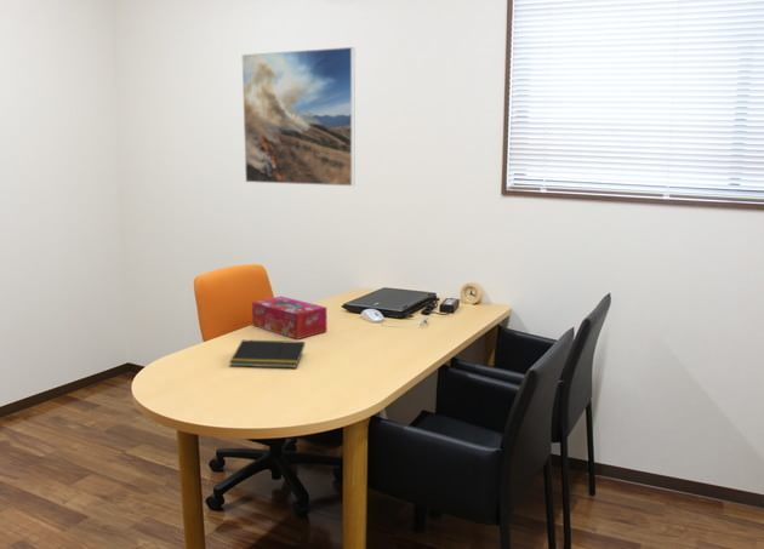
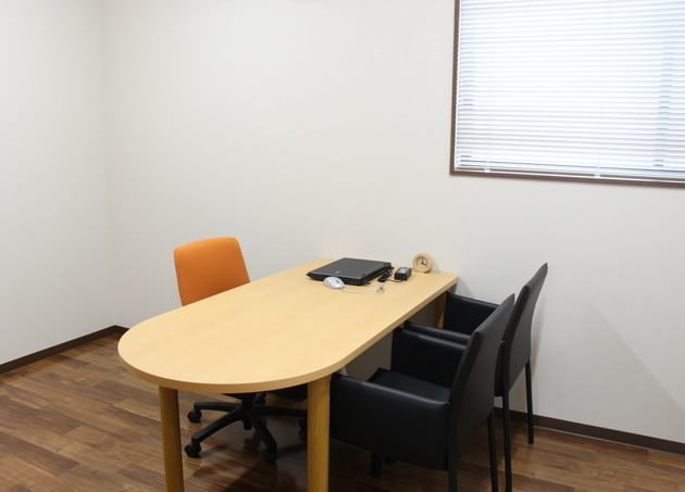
- tissue box [251,296,327,341]
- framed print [241,46,357,187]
- notepad [229,339,307,370]
